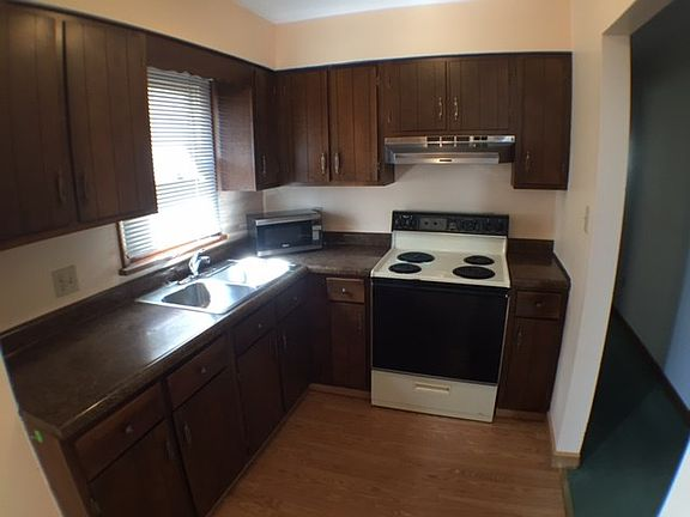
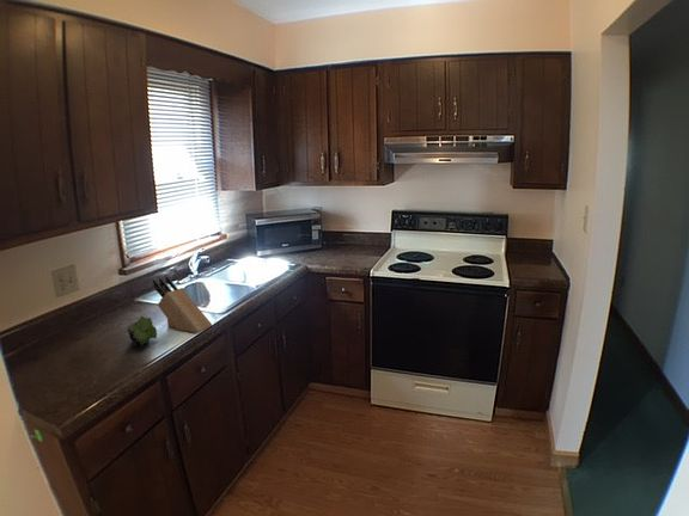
+ fruit [127,315,158,348]
+ knife block [152,275,213,333]
